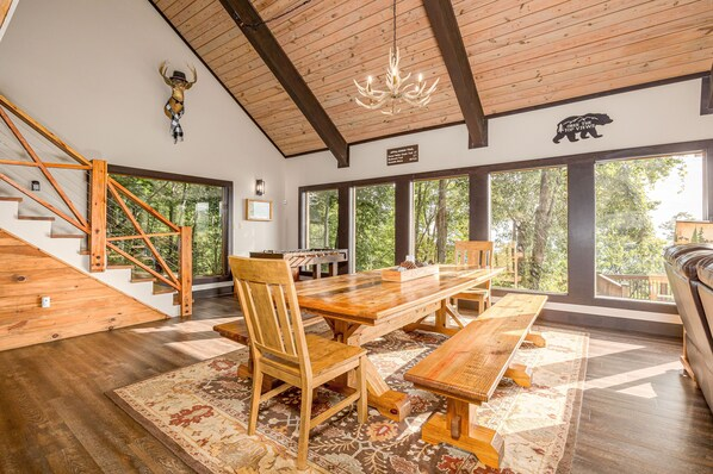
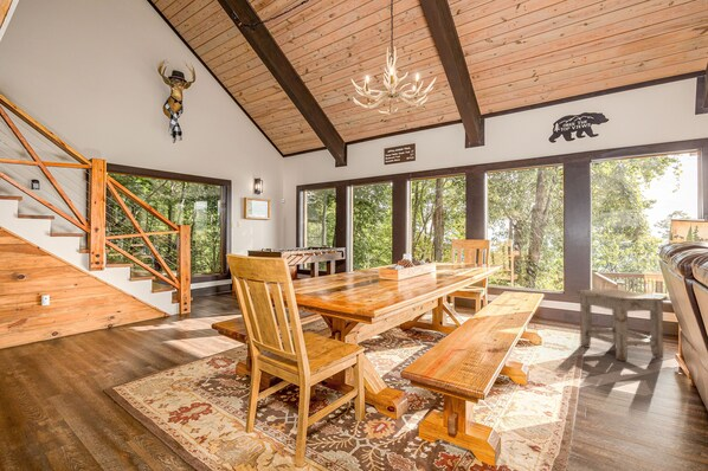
+ stool [575,288,669,362]
